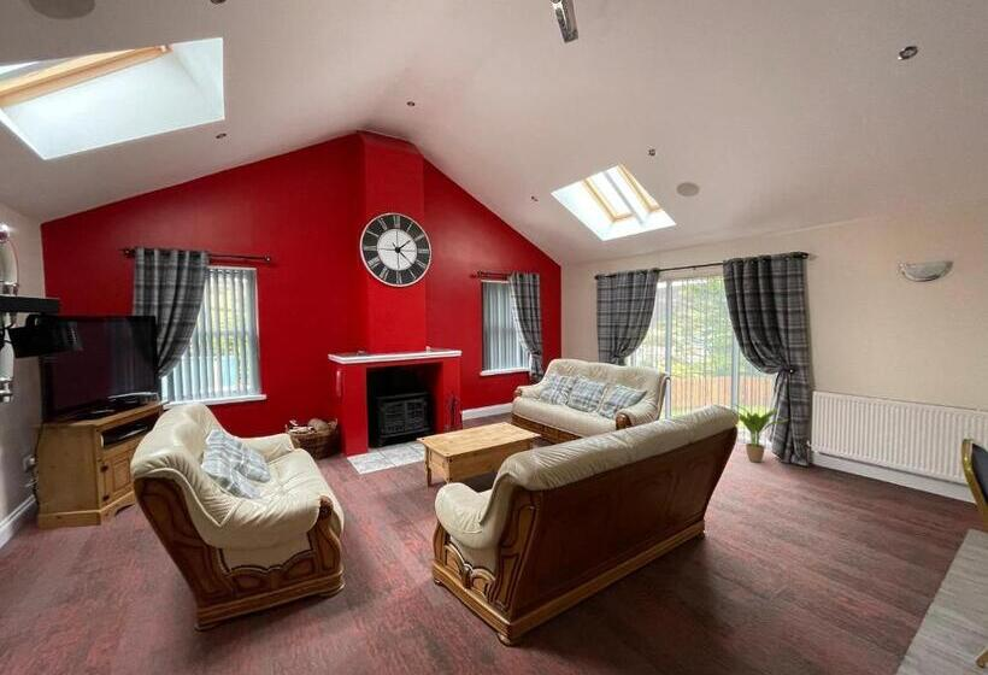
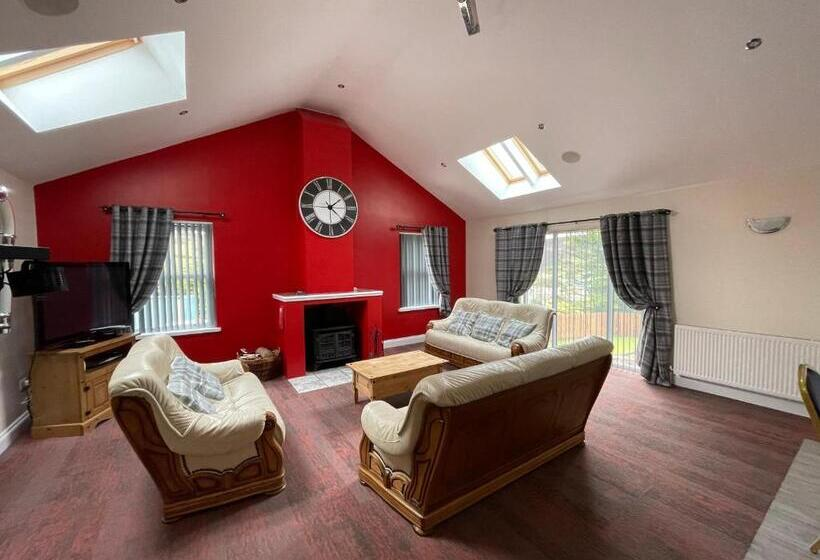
- potted plant [729,399,789,463]
